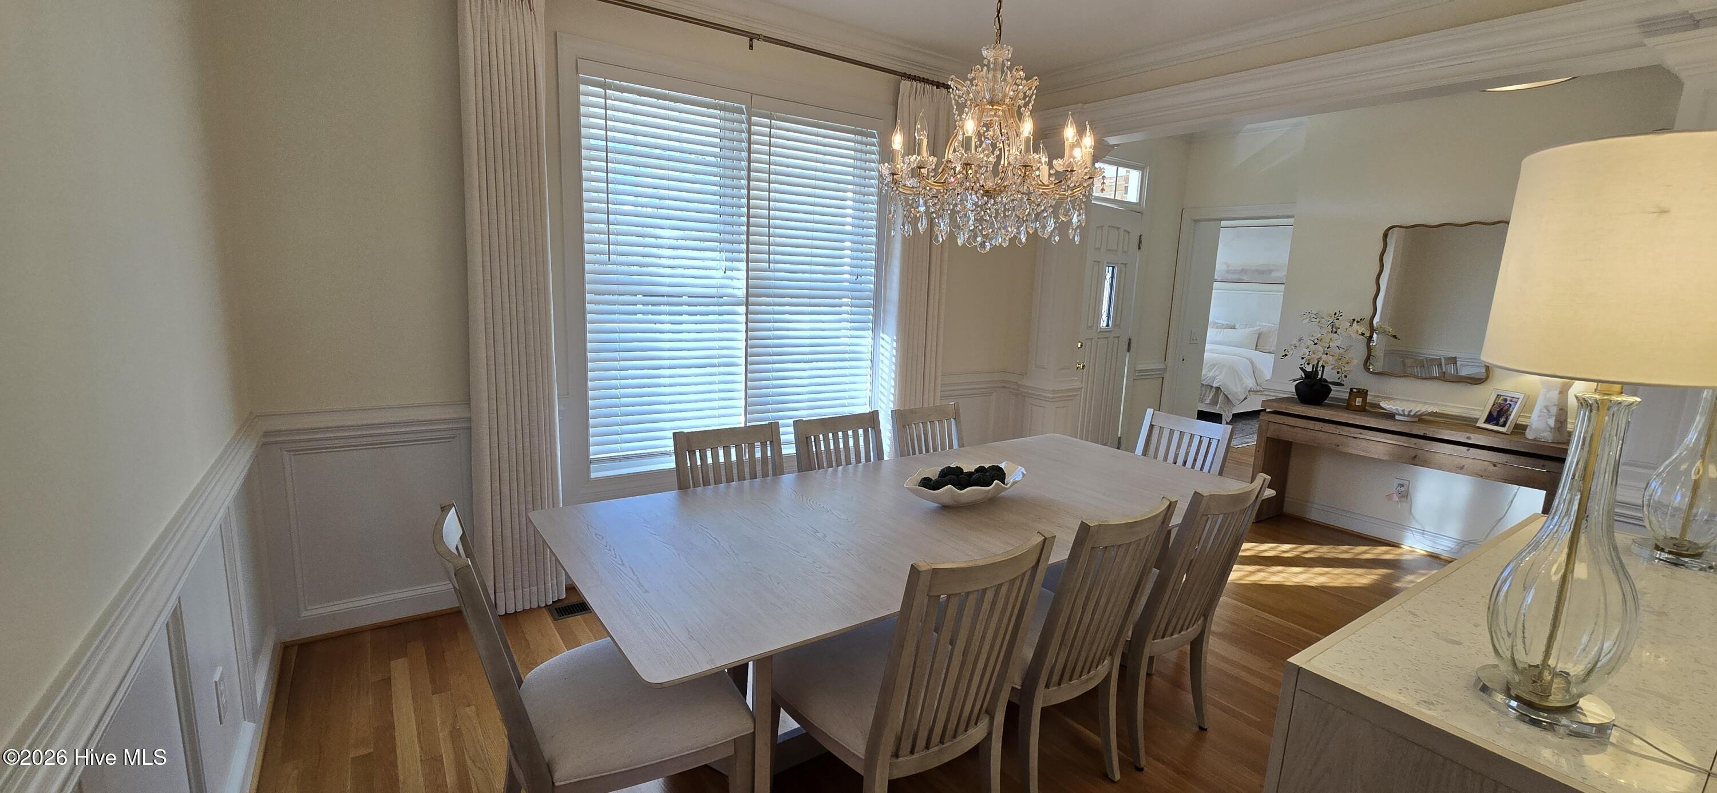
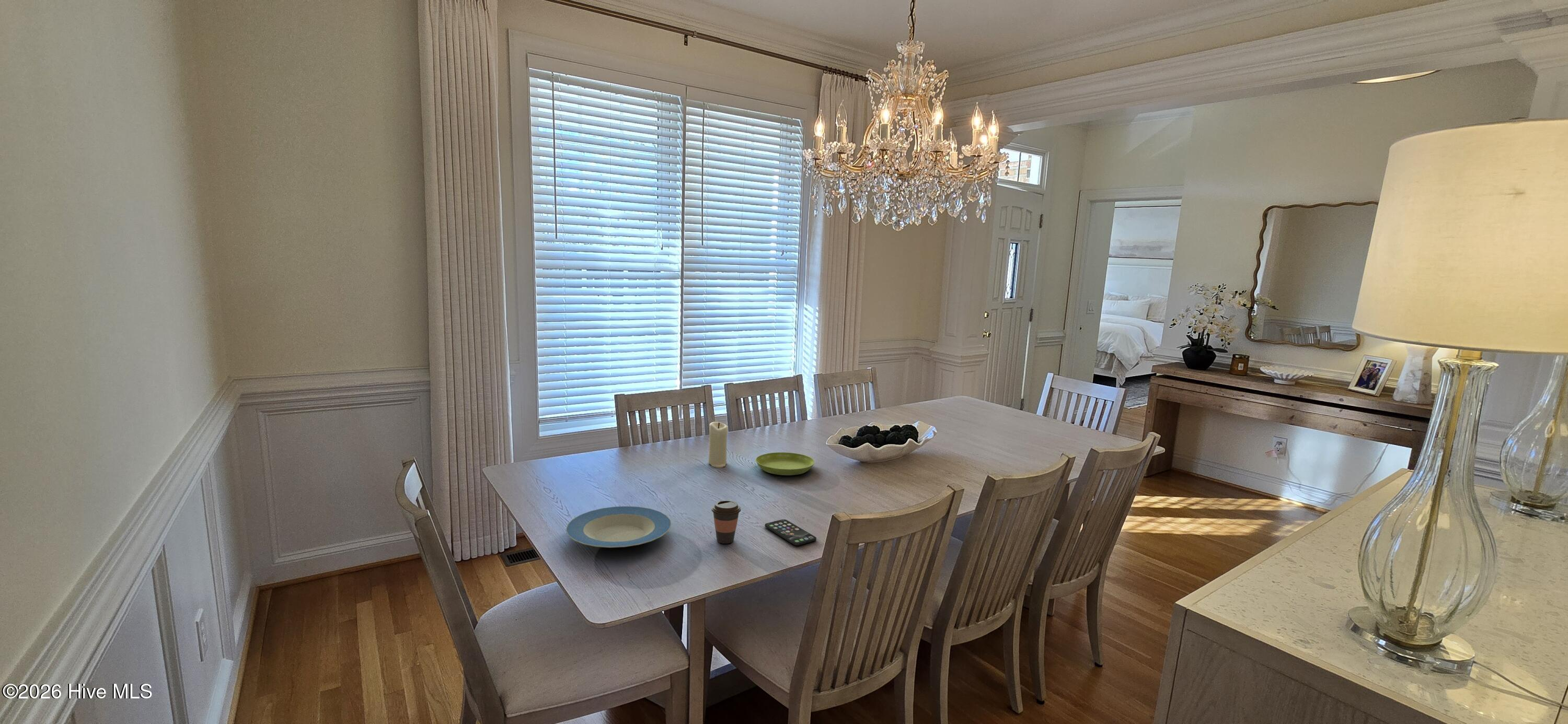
+ candle [708,422,729,468]
+ saucer [755,452,815,476]
+ plate [565,506,672,548]
+ coffee cup [711,499,742,544]
+ smartphone [764,519,817,546]
